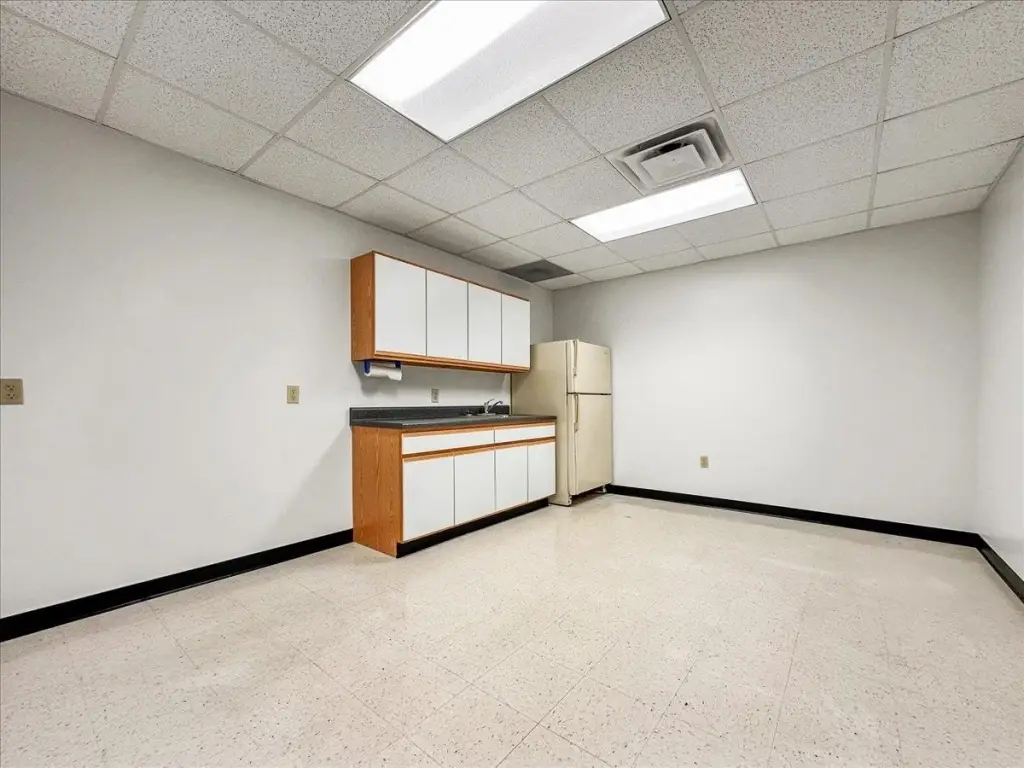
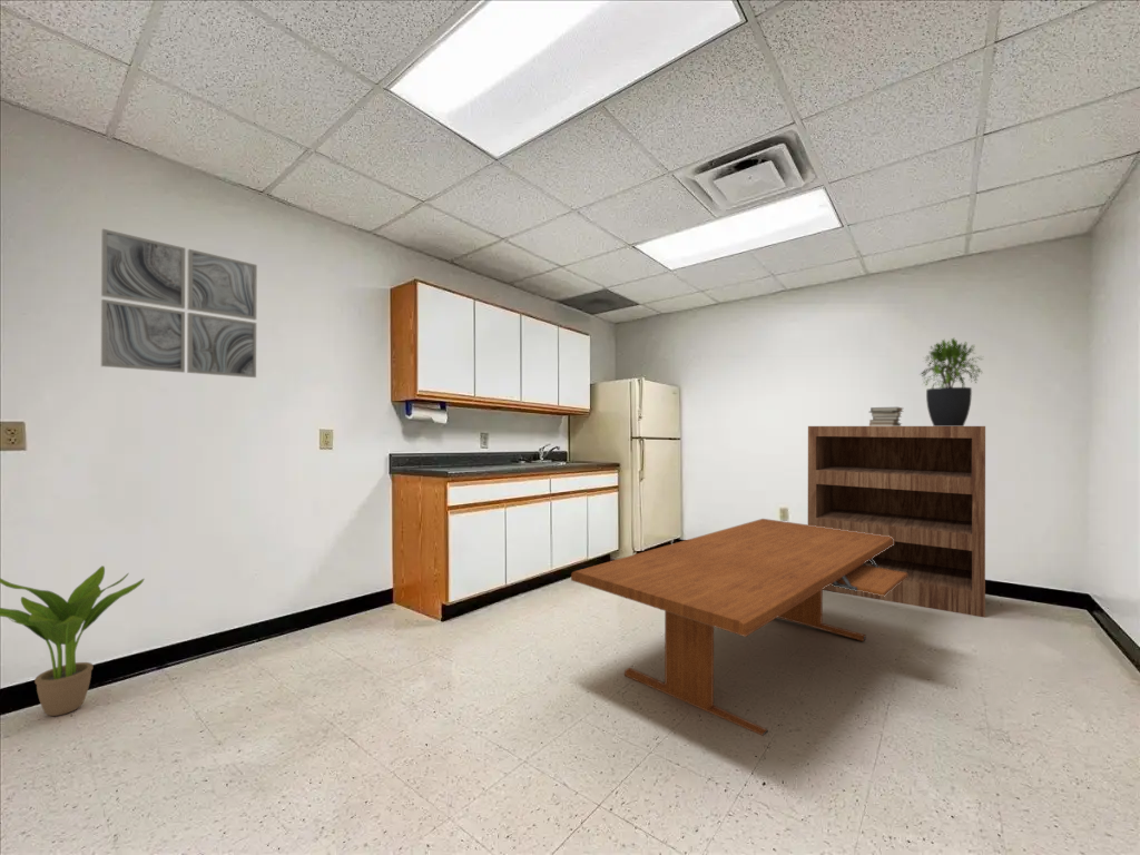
+ book stack [868,406,905,426]
+ bookshelf [807,425,986,619]
+ table [570,518,907,737]
+ potted plant [918,336,983,426]
+ potted plant [0,564,146,717]
+ wall art [100,227,258,379]
